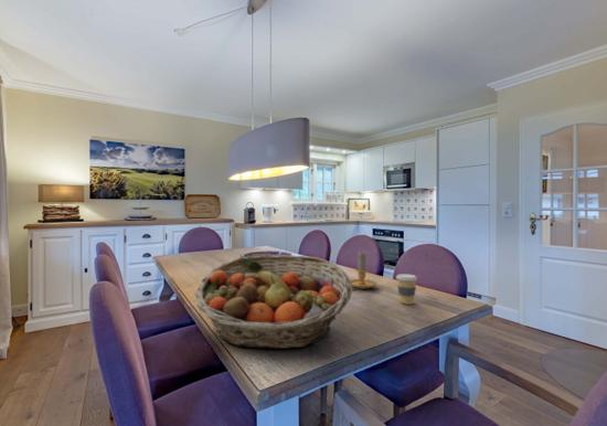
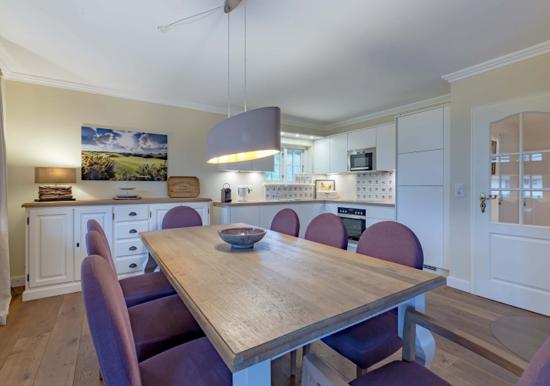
- candle [350,252,377,290]
- coffee cup [395,273,418,306]
- fruit basket [193,254,353,350]
